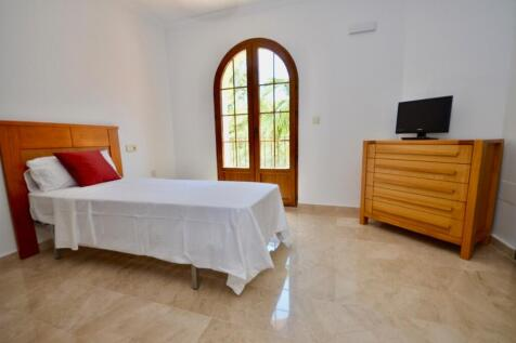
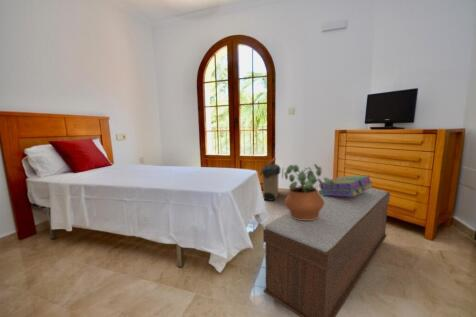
+ stack of books [318,174,375,196]
+ laundry hamper [259,157,282,202]
+ bench [262,187,391,317]
+ potted plant [281,163,335,220]
